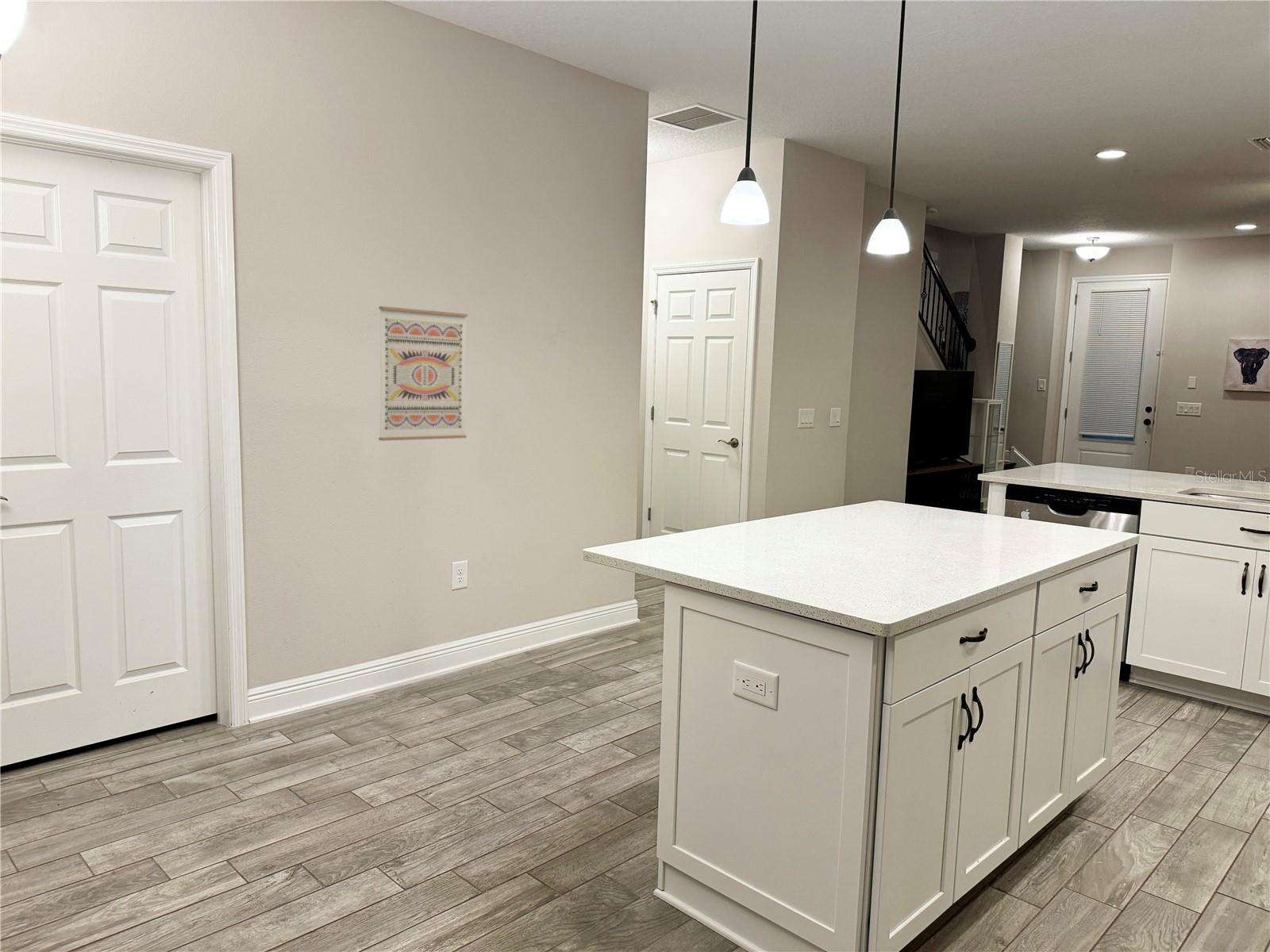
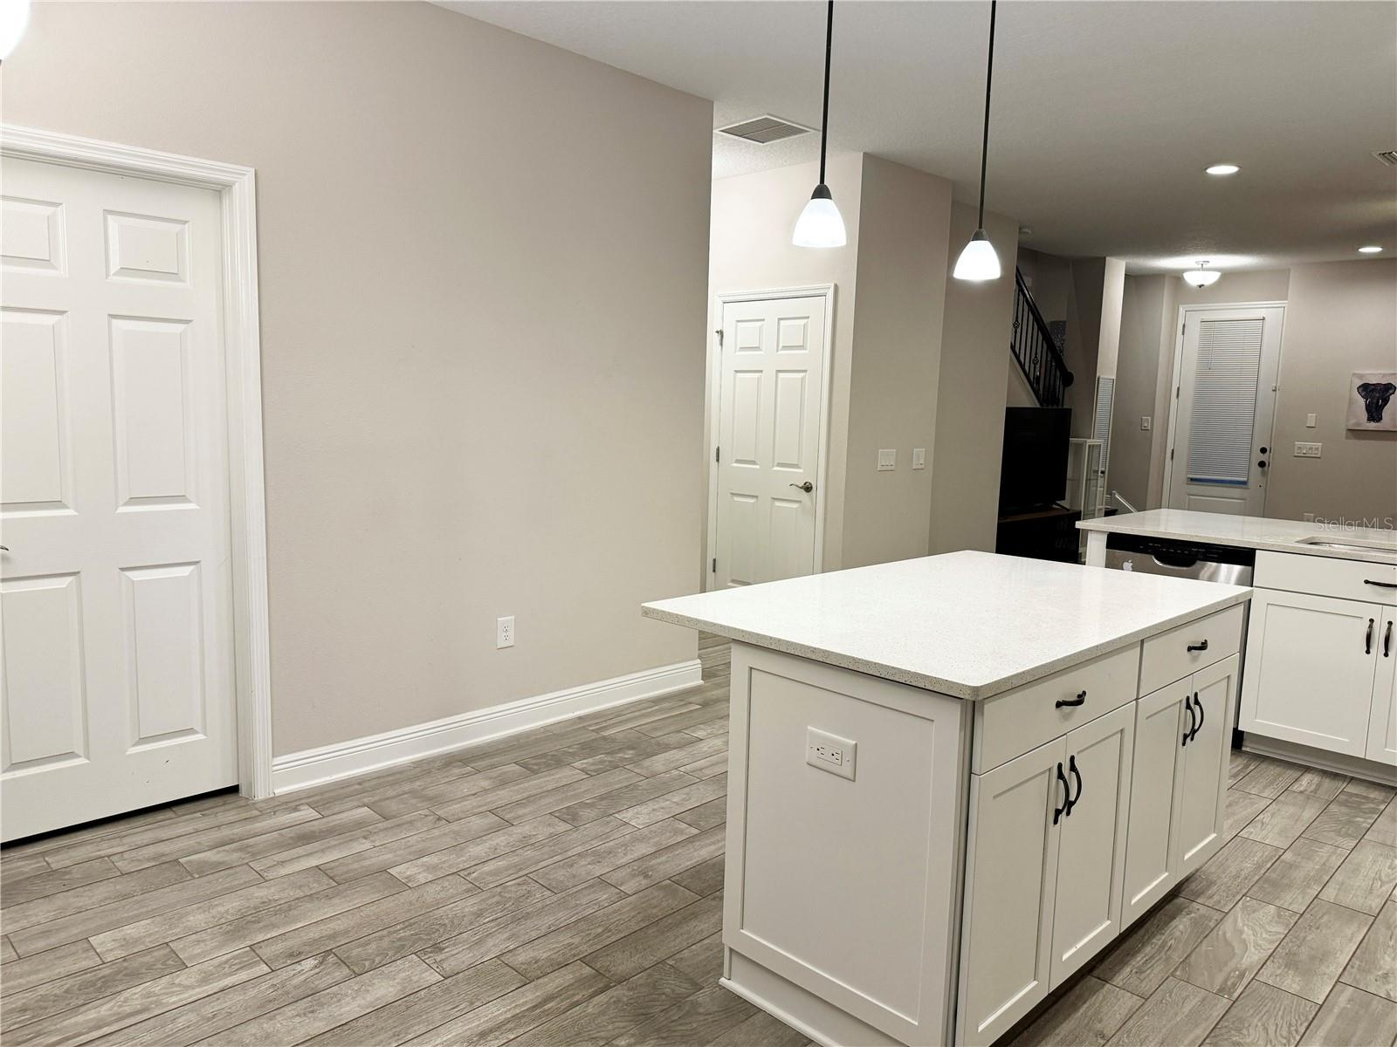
- wall art [378,305,468,441]
